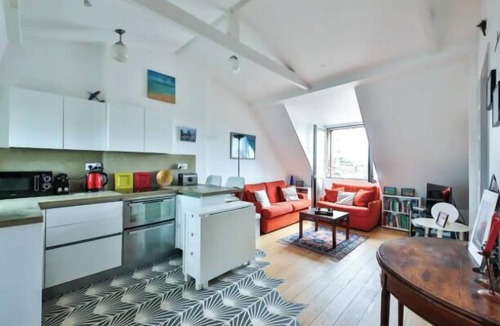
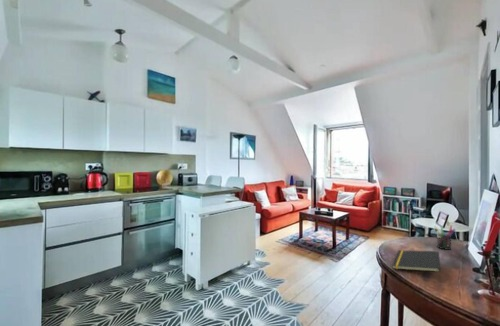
+ pen holder [433,224,457,251]
+ notepad [391,249,441,273]
